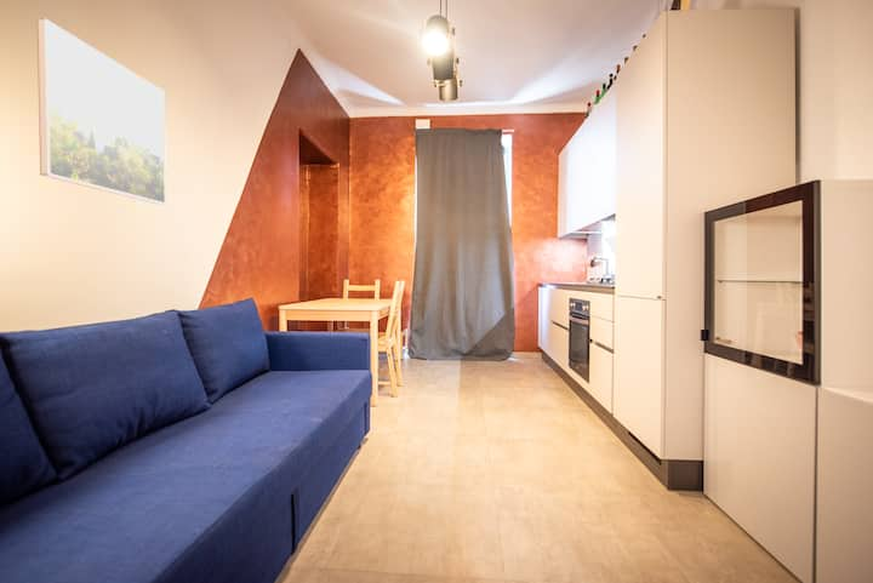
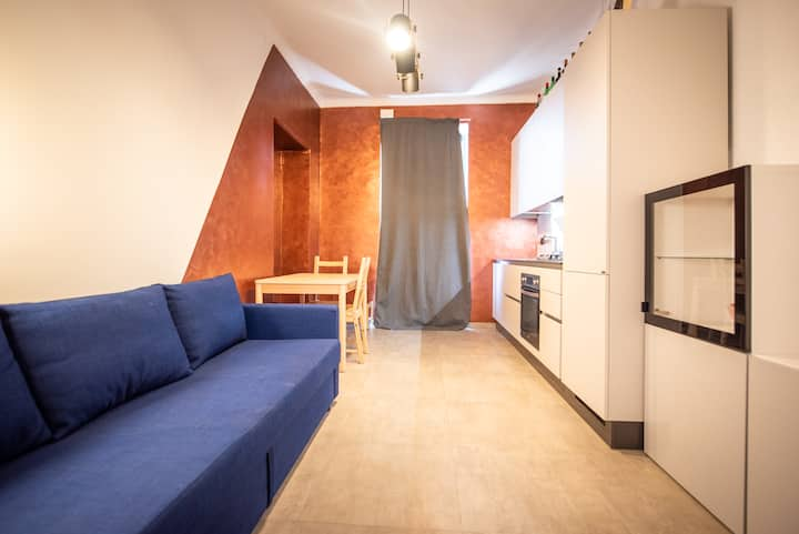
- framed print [36,17,167,206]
